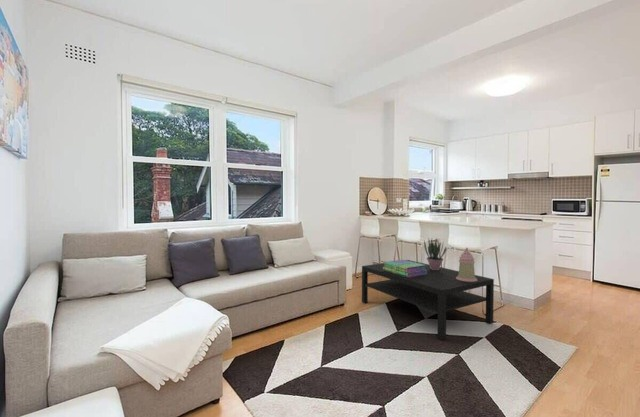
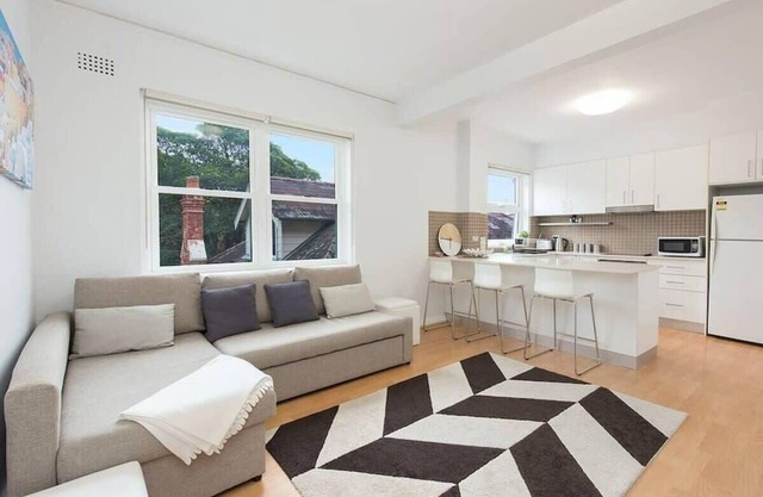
- potted plant [423,237,448,270]
- coffee table [361,259,495,341]
- stack of books [383,259,427,277]
- decorative container [456,247,477,282]
